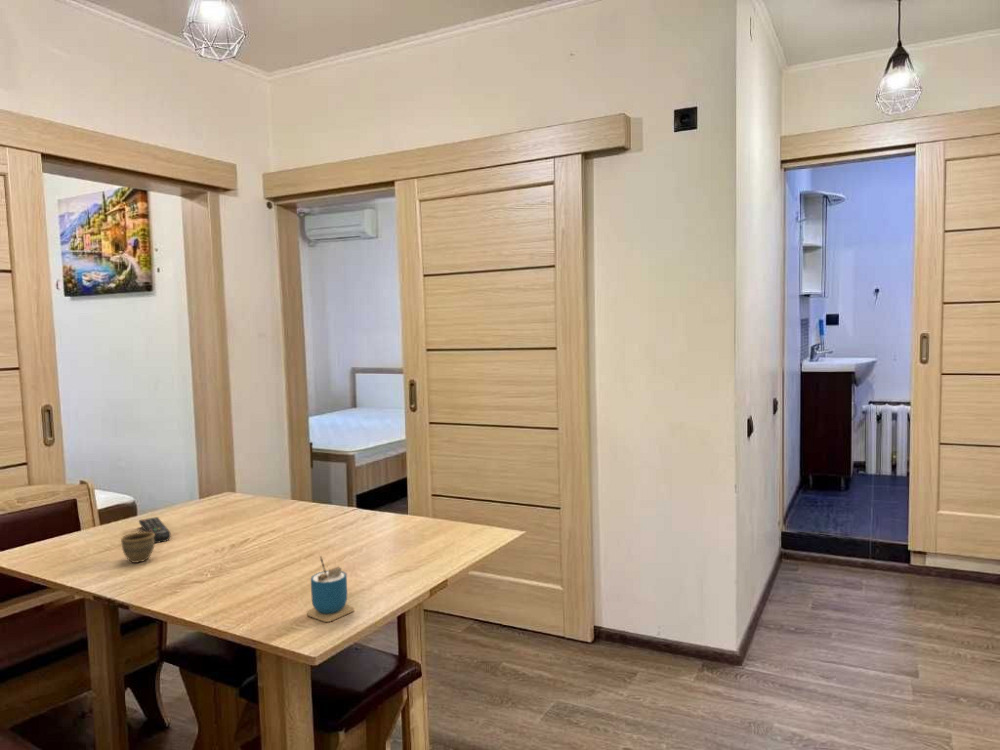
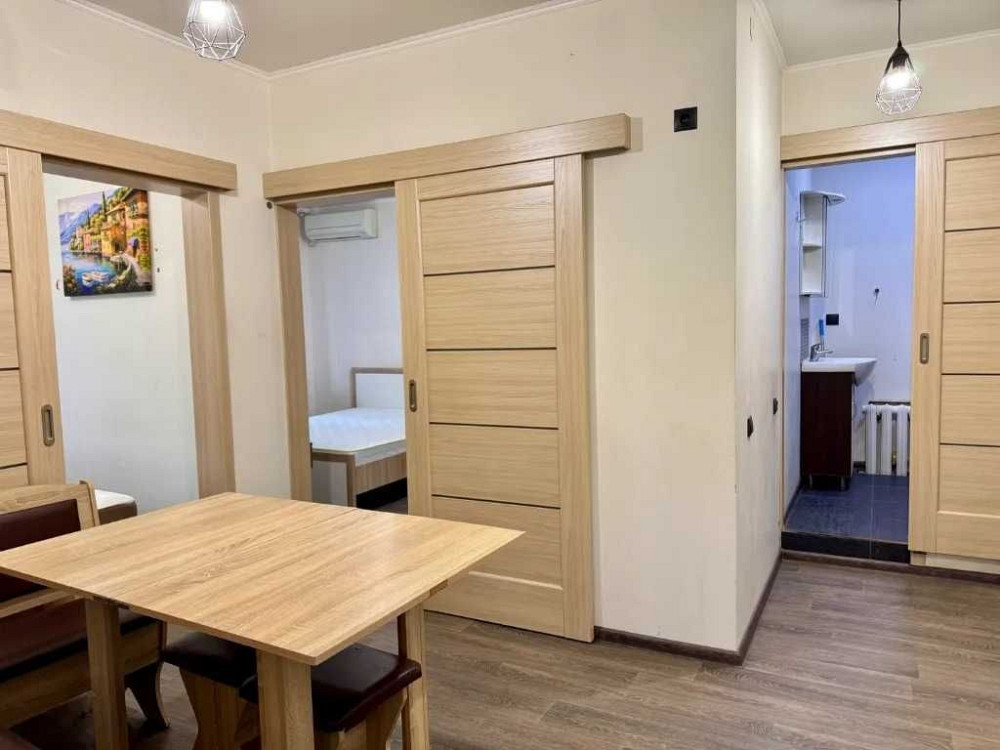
- cup [306,555,355,623]
- remote control [138,516,172,544]
- cup [120,531,156,564]
